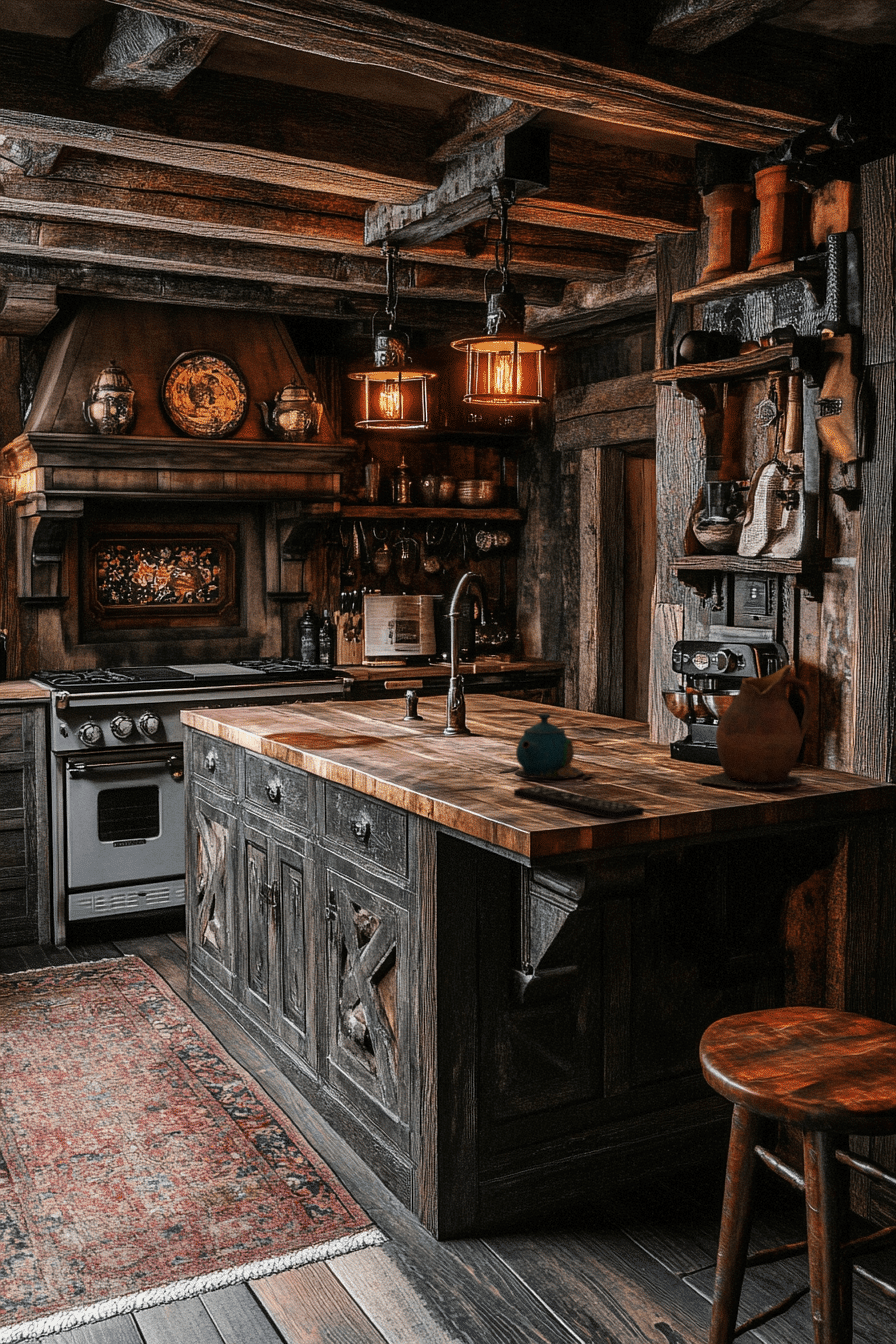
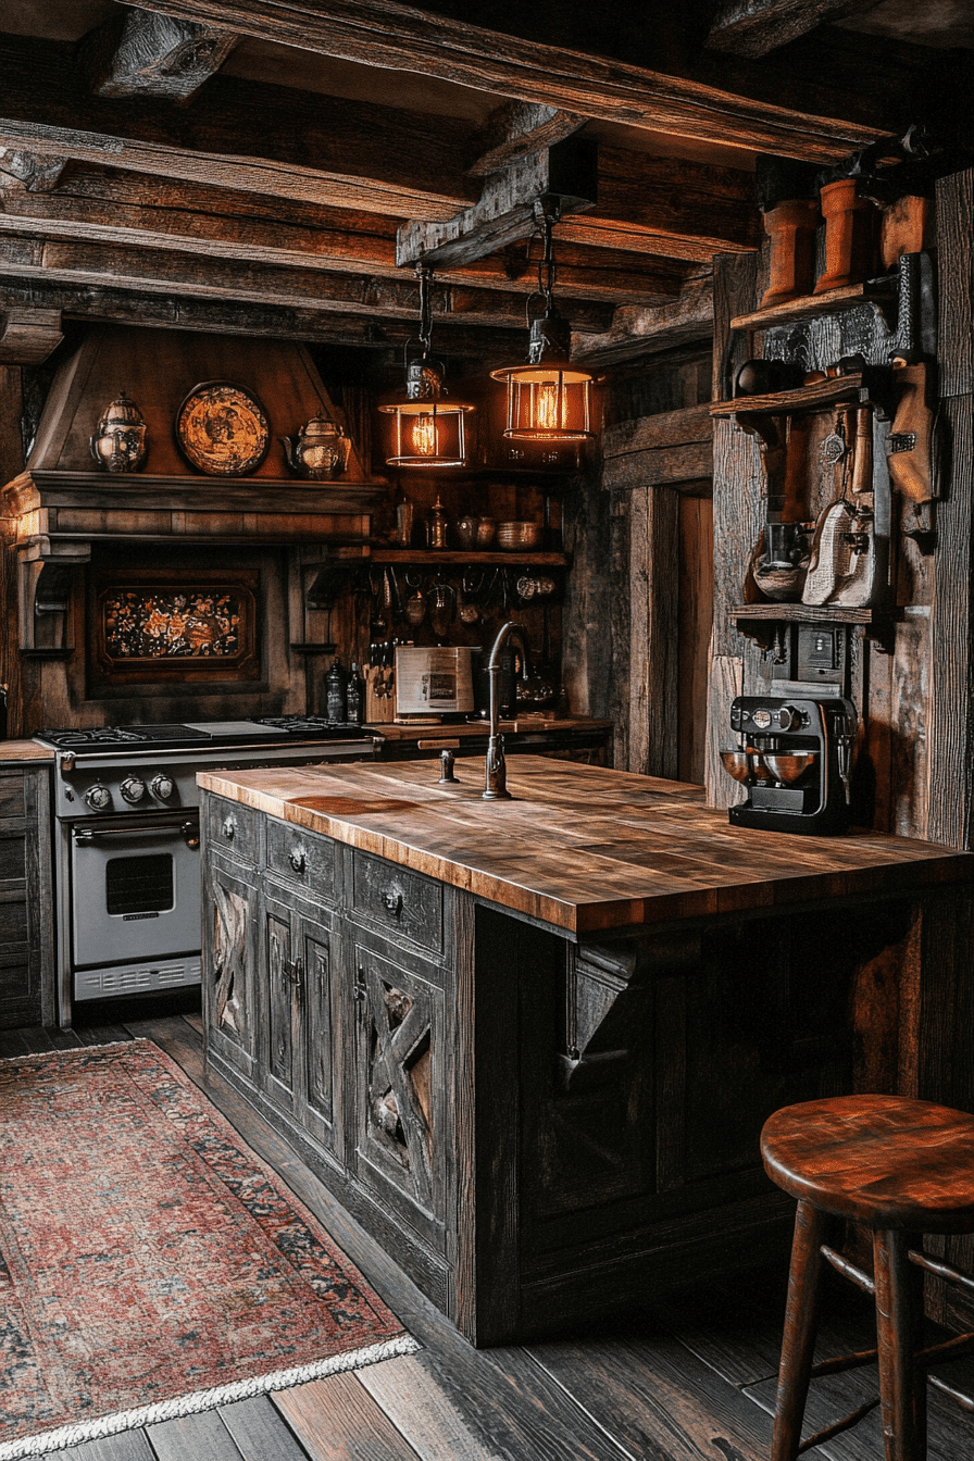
- ceramic pitcher [695,664,815,791]
- teapot [497,712,598,783]
- remote control [513,784,645,821]
